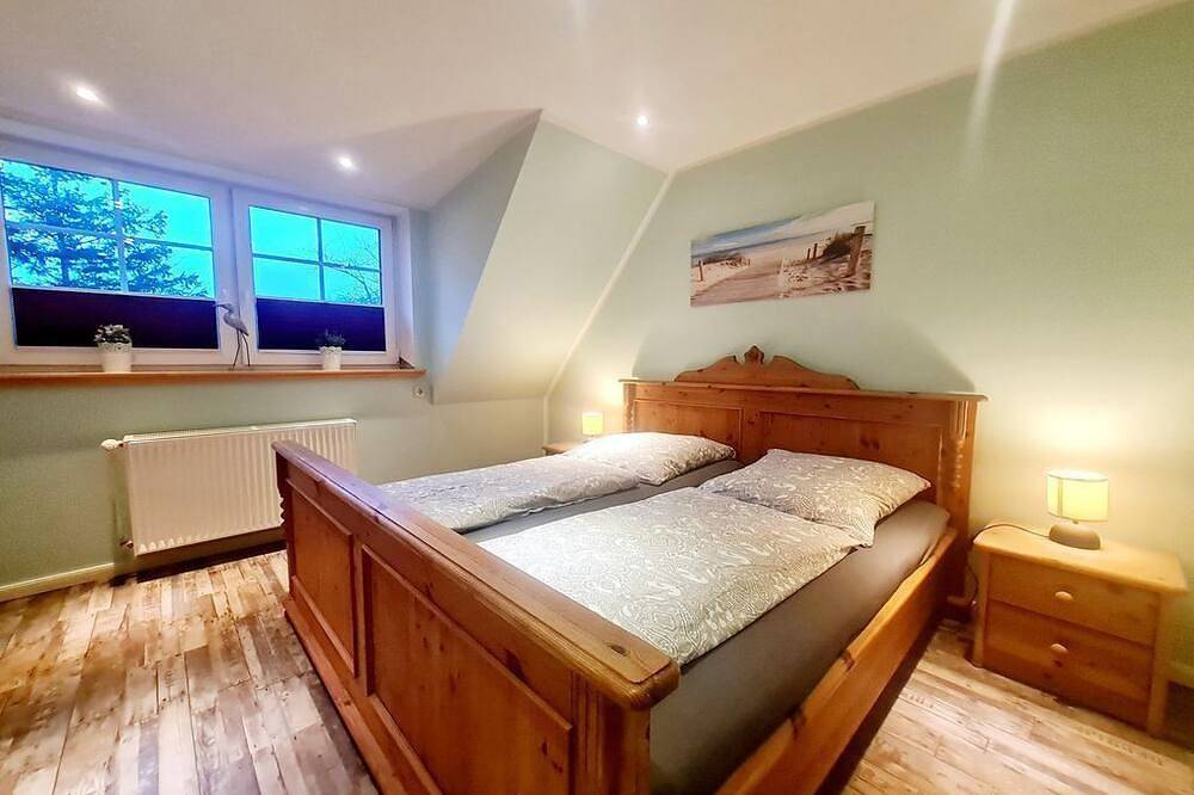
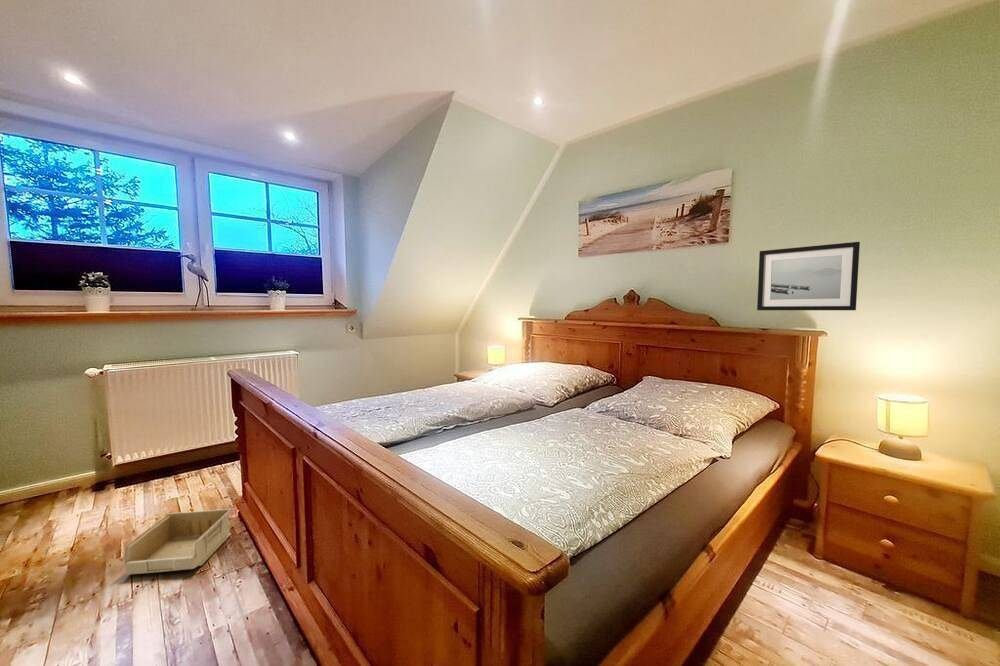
+ wall art [756,241,861,311]
+ storage bin [123,508,232,576]
